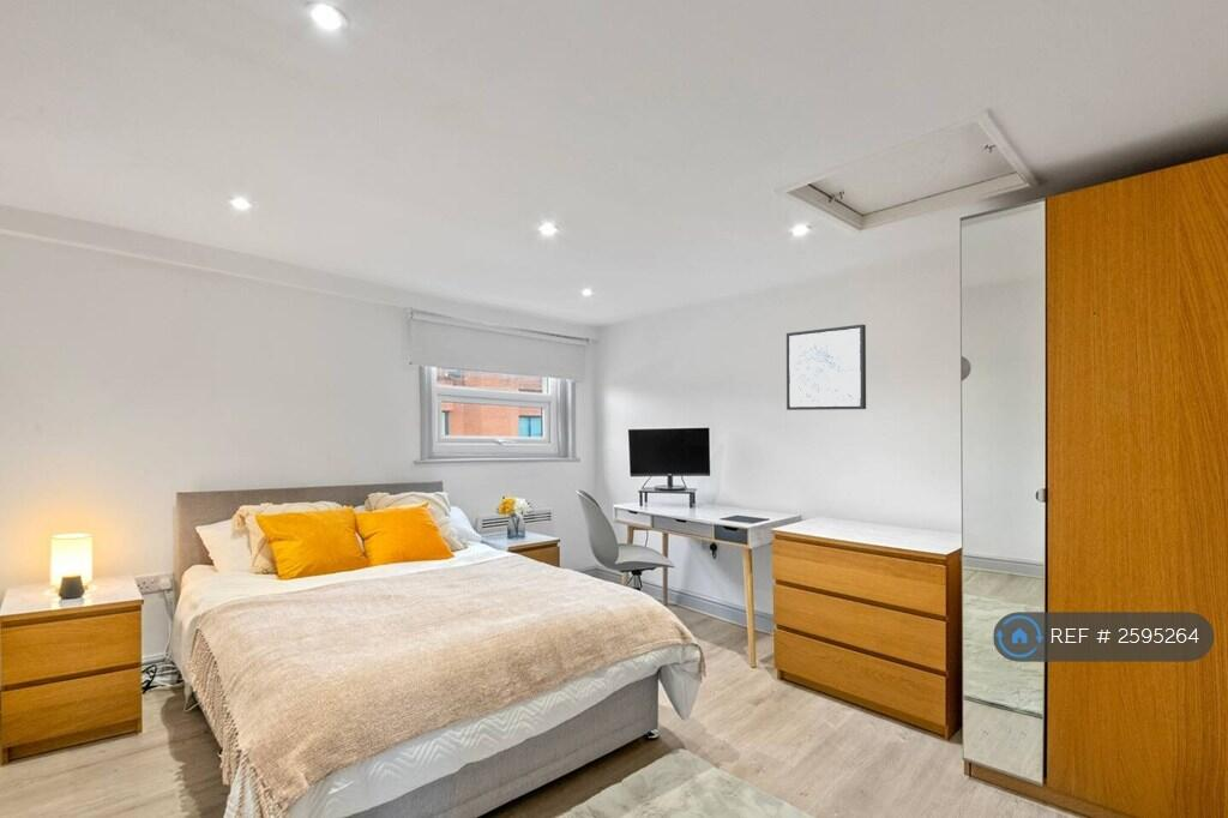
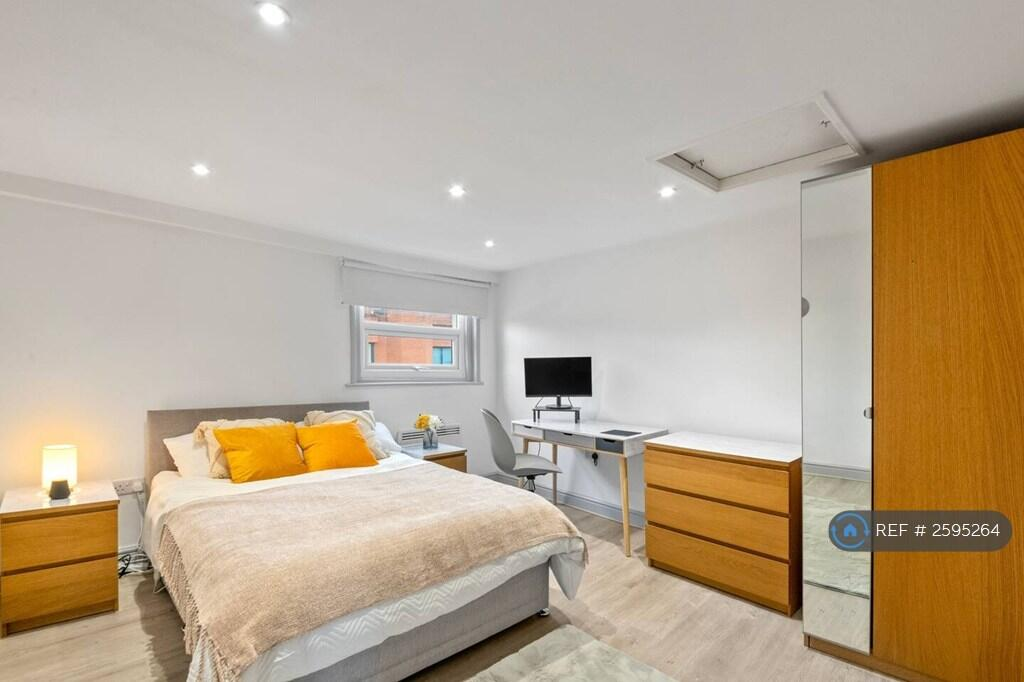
- wall art [785,324,867,411]
